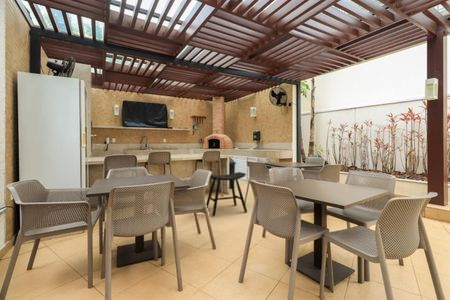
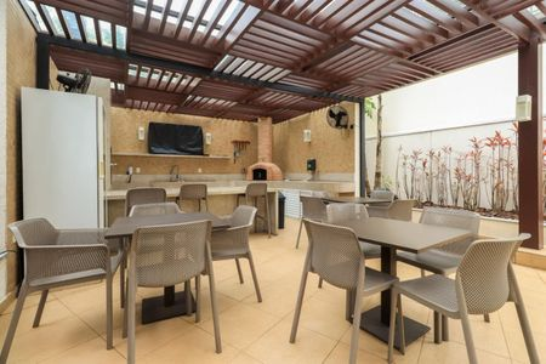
- stool [205,171,248,217]
